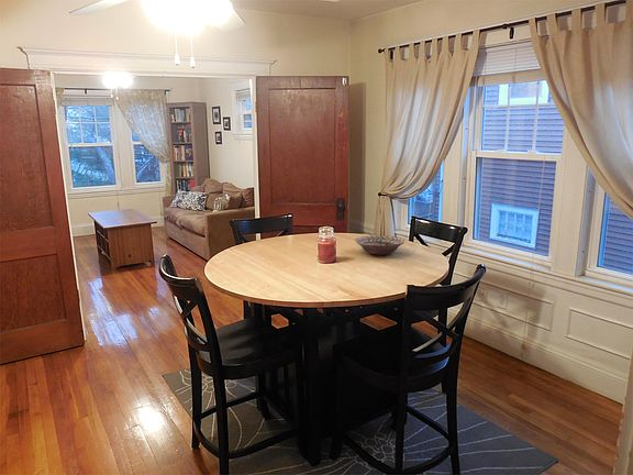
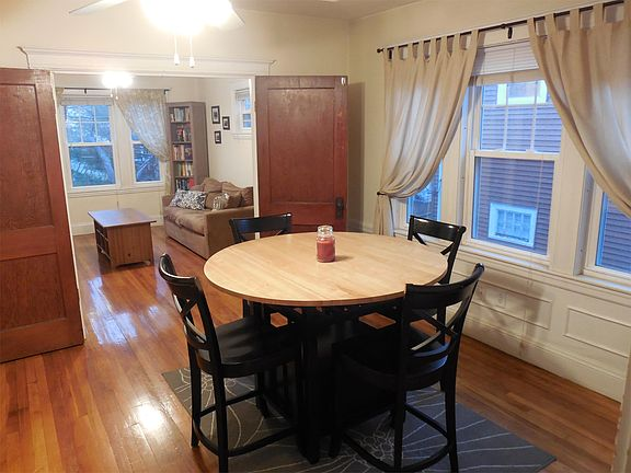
- decorative bowl [354,234,406,256]
